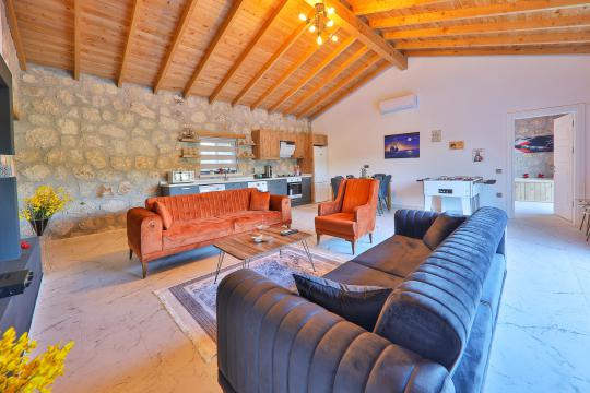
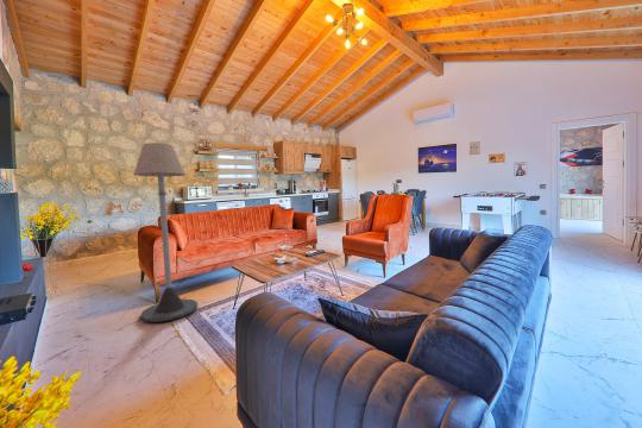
+ floor lamp [132,141,199,323]
